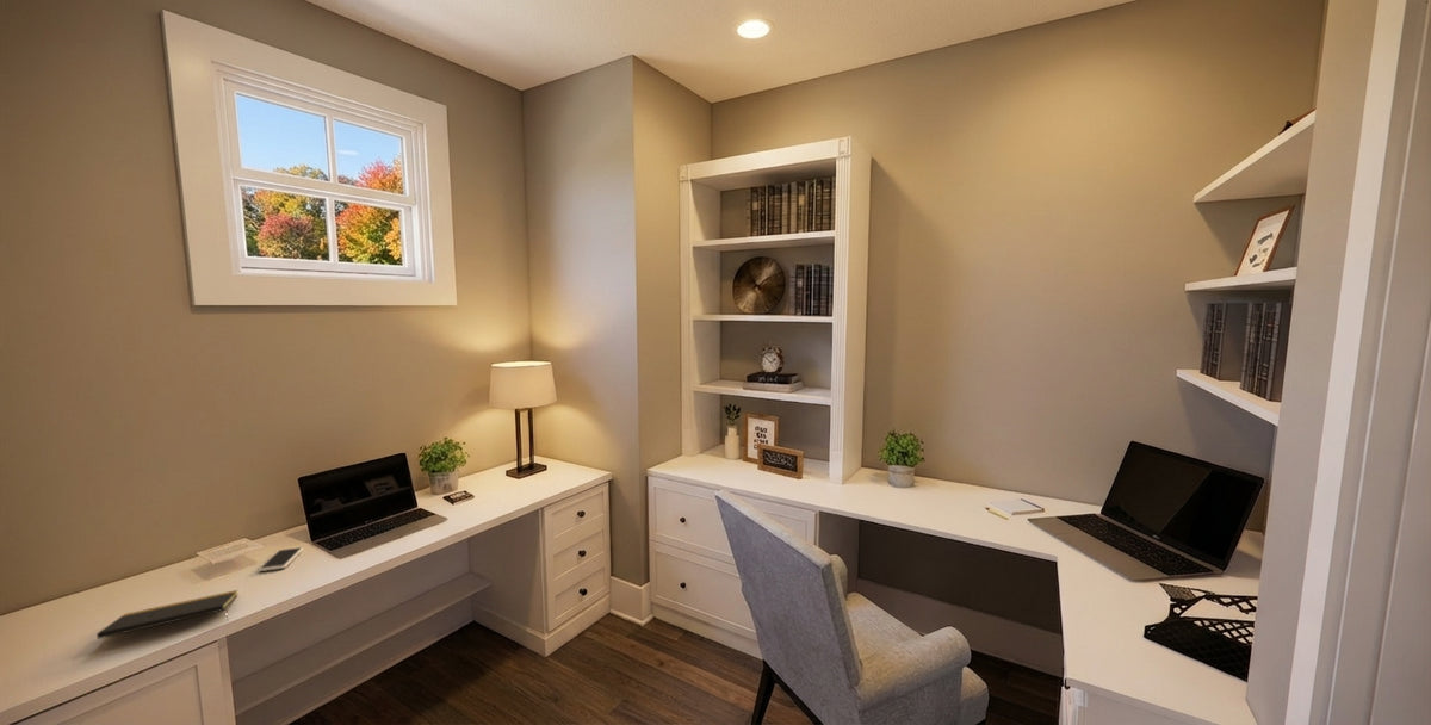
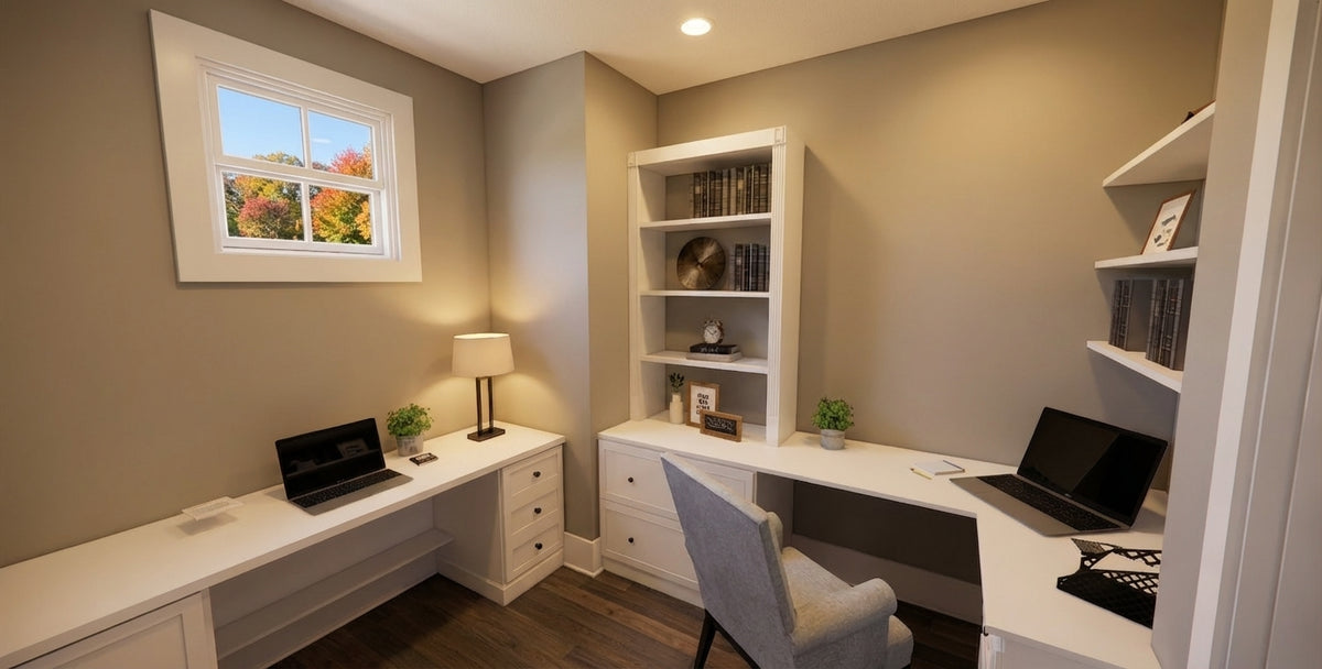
- notepad [95,589,238,640]
- smartphone [258,546,304,572]
